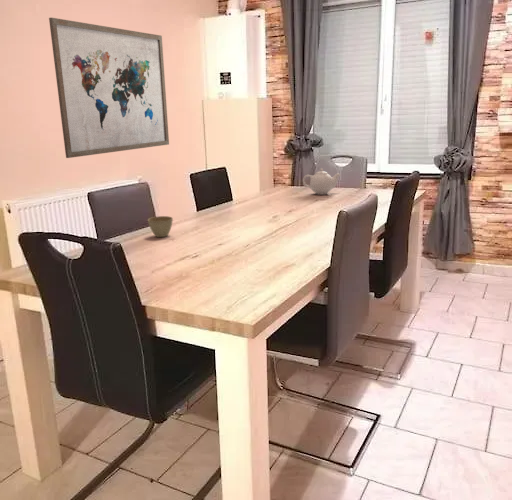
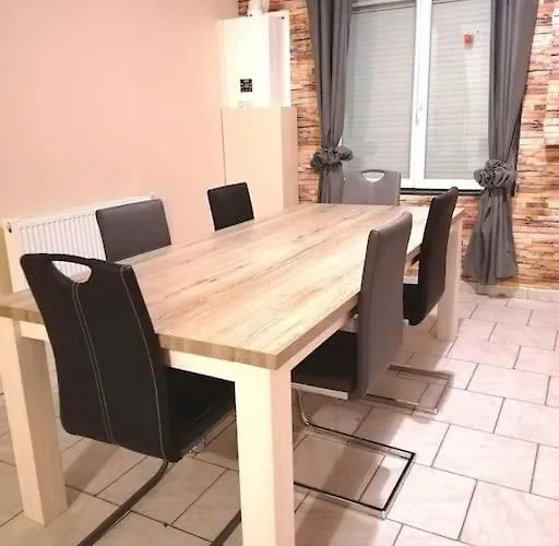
- wall art [48,17,170,159]
- teapot [302,167,342,196]
- flower pot [147,215,174,238]
